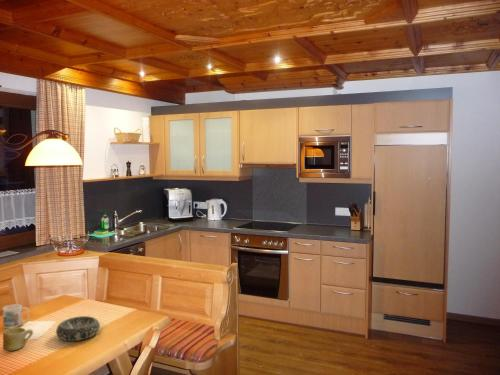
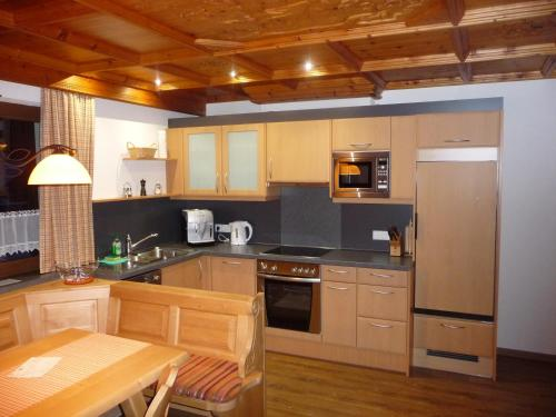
- mug [2,303,30,329]
- mug [2,327,34,352]
- decorative bowl [55,315,101,342]
